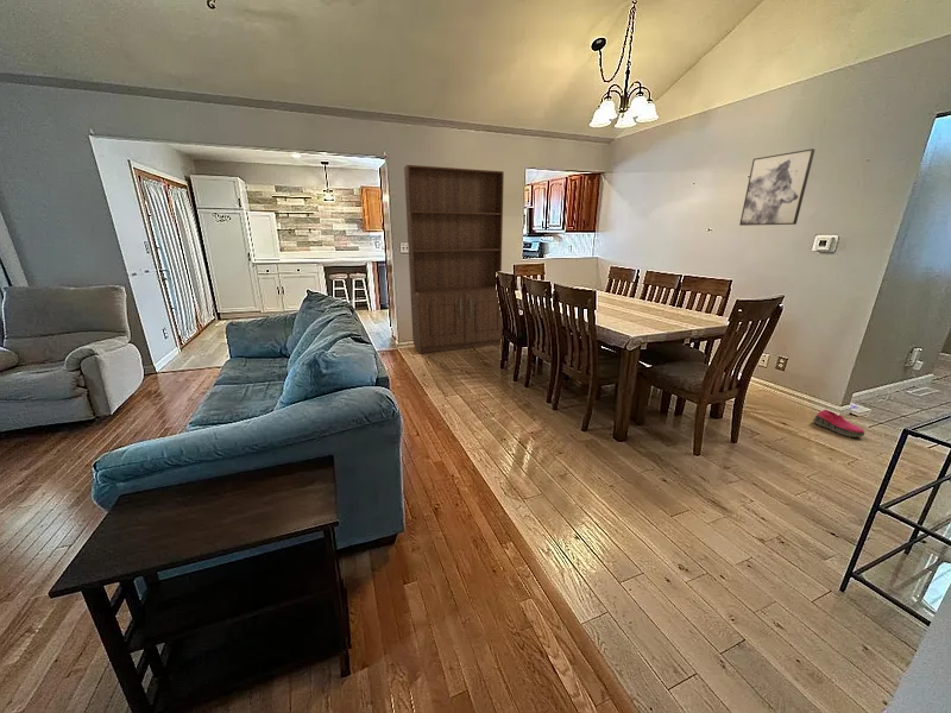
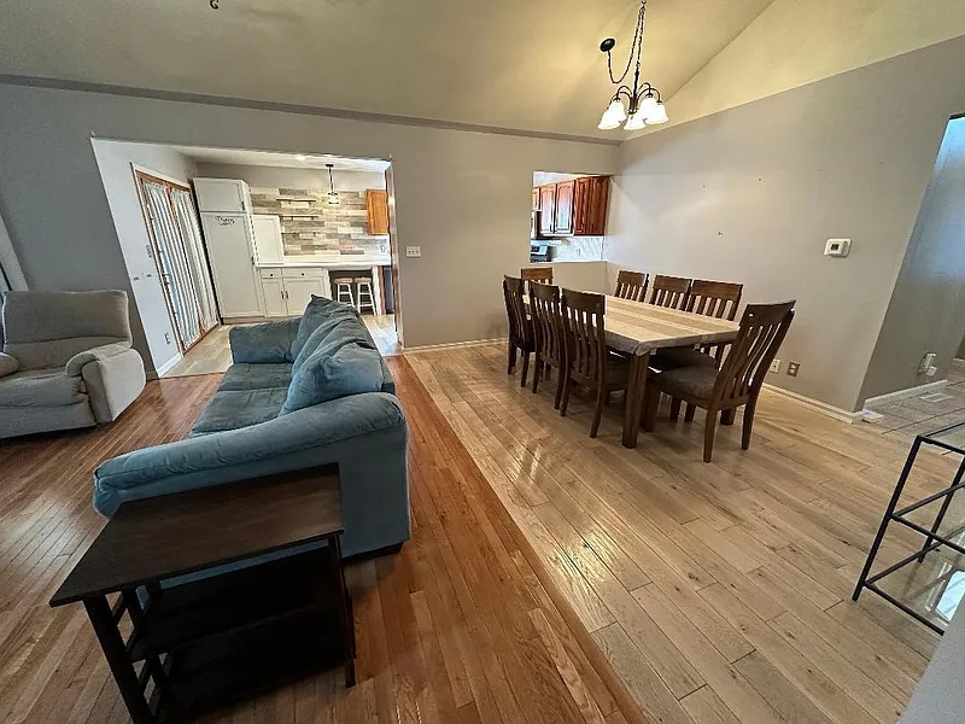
- shoe [812,409,865,438]
- bookshelf [403,164,505,355]
- wall art [738,147,817,227]
